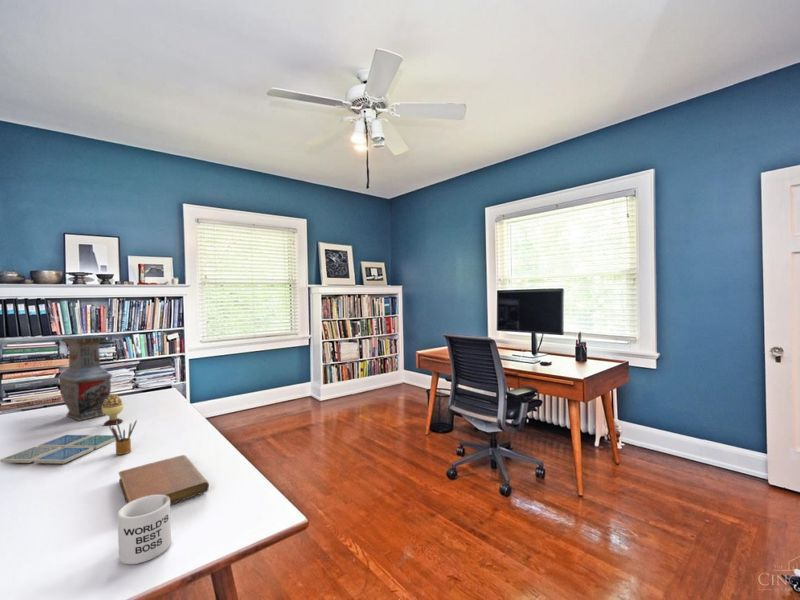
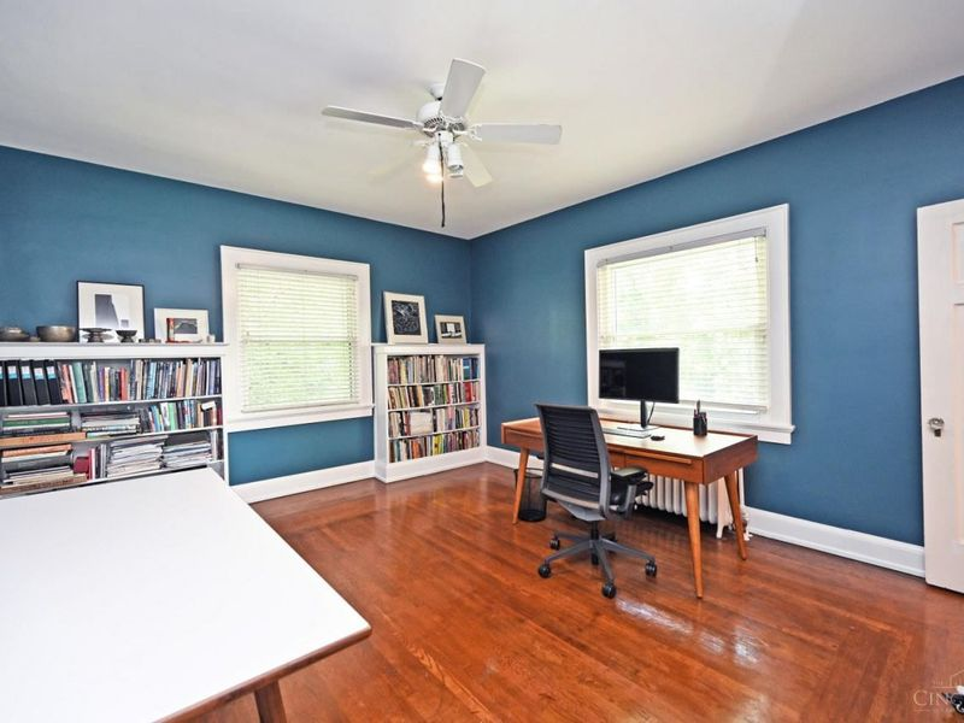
- mug [117,495,172,565]
- pencil box [108,419,138,456]
- decorative egg [102,393,124,426]
- notebook [118,454,210,505]
- drink coaster [0,434,121,465]
- vase [57,334,114,422]
